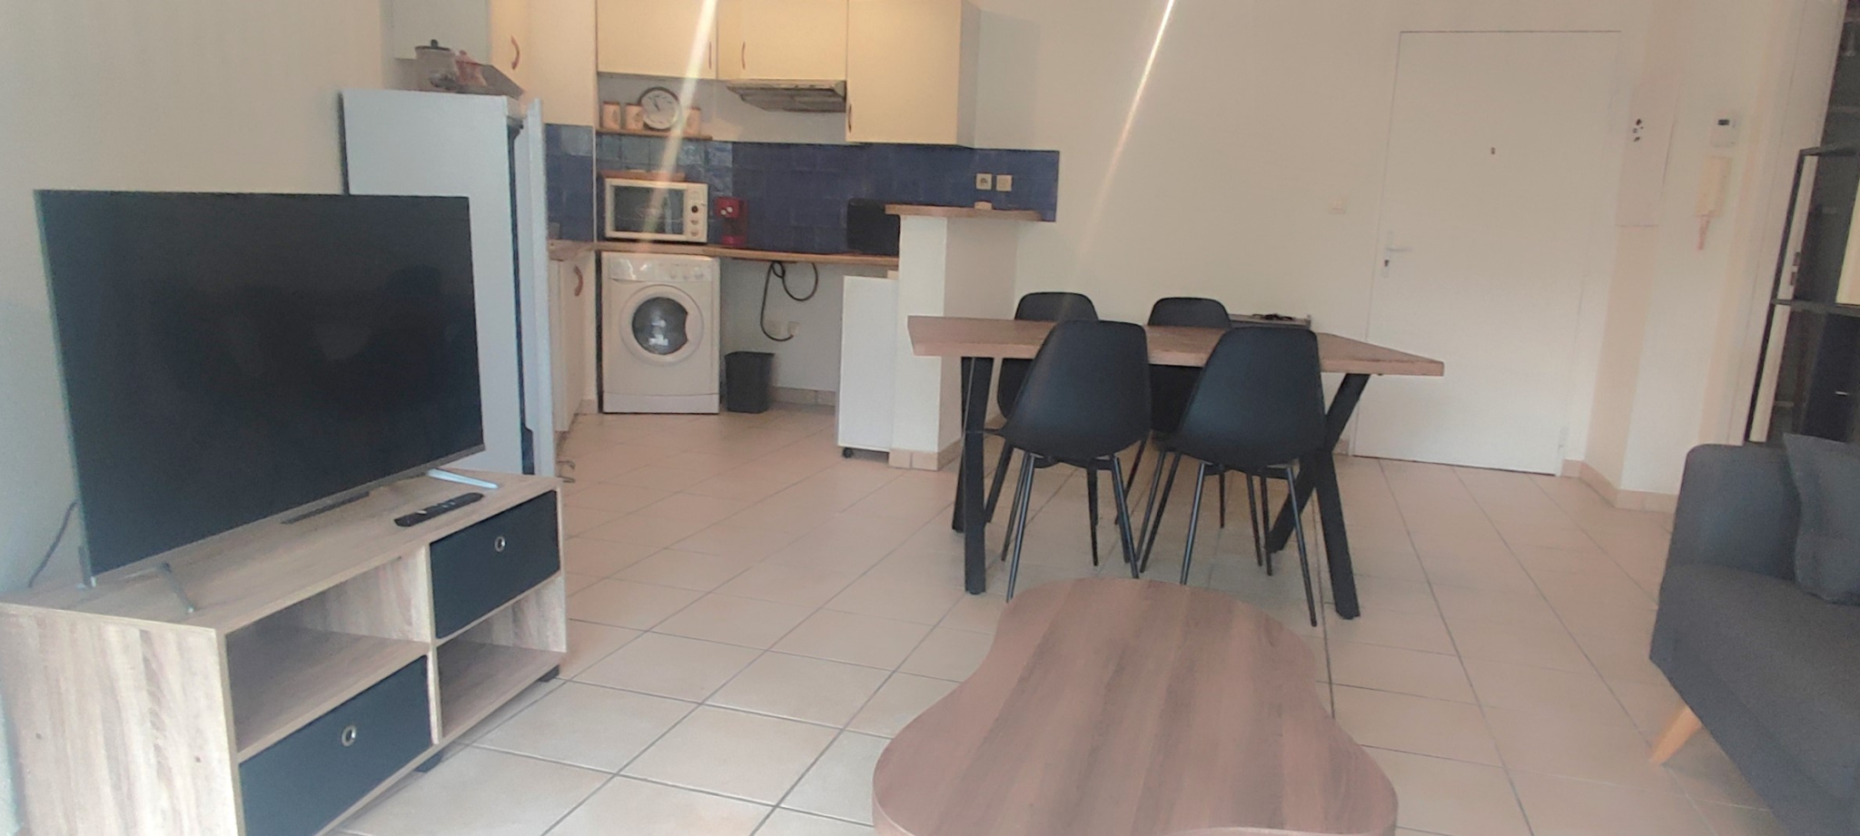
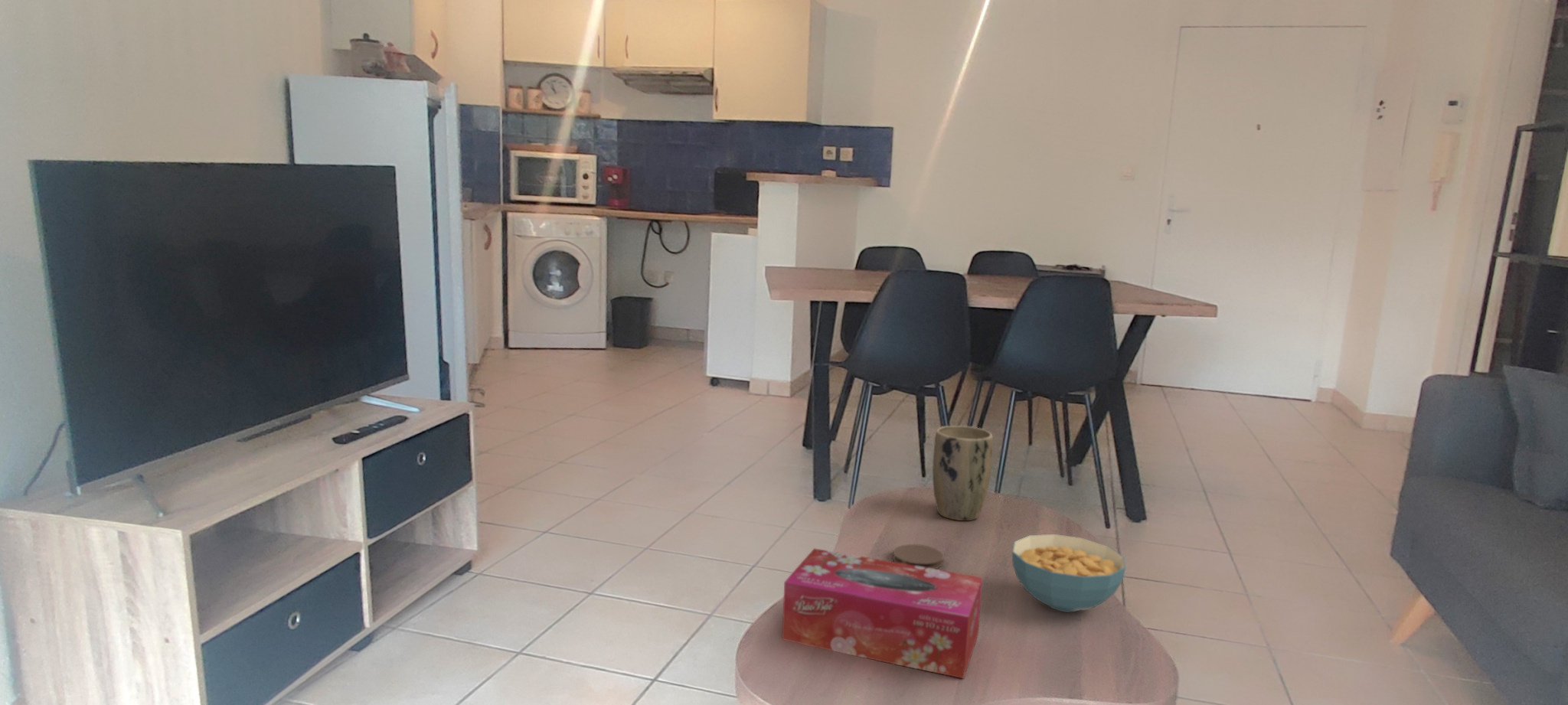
+ plant pot [932,425,994,521]
+ tissue box [782,547,984,680]
+ cereal bowl [1011,534,1126,613]
+ coaster [892,543,944,570]
